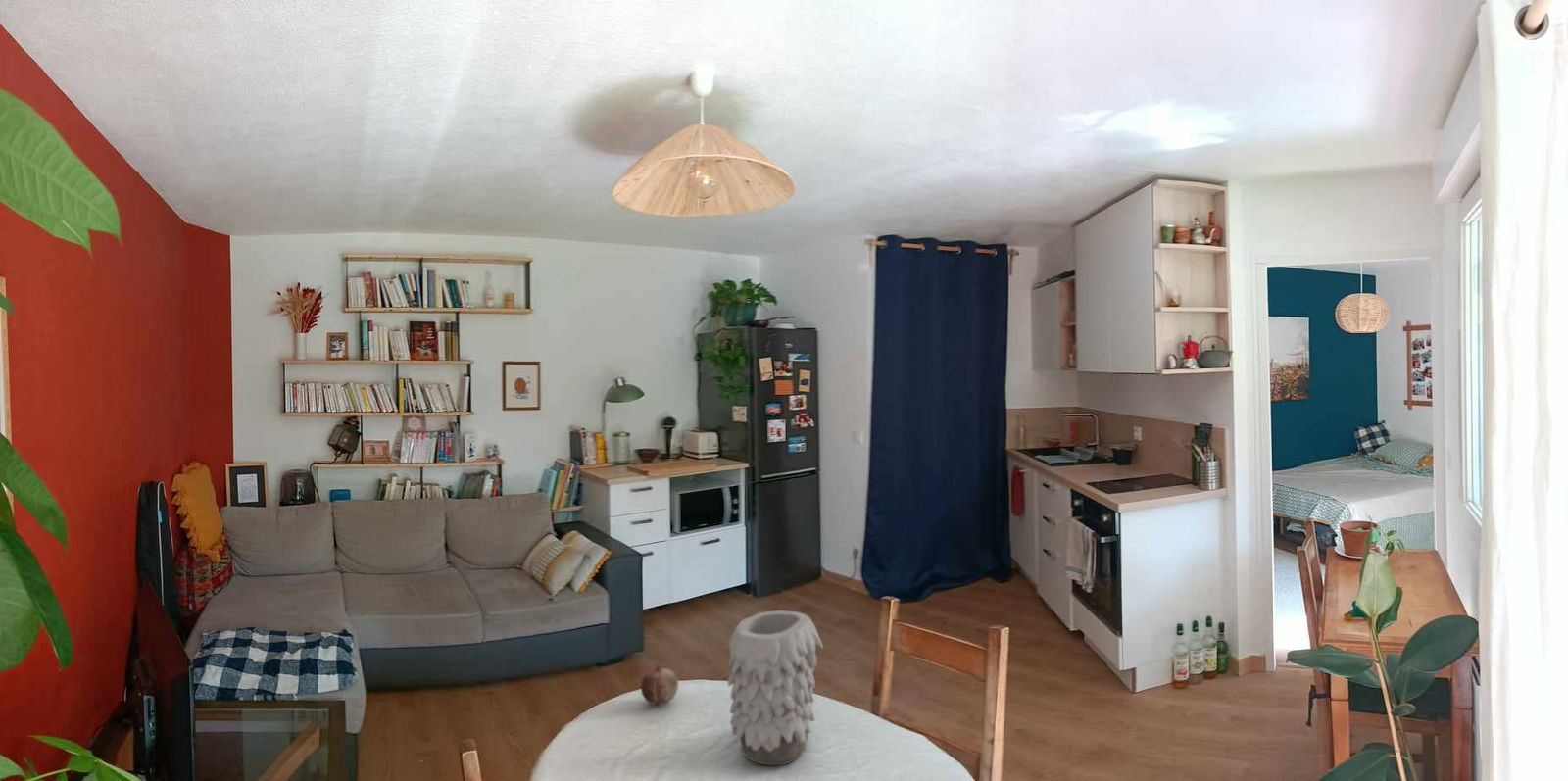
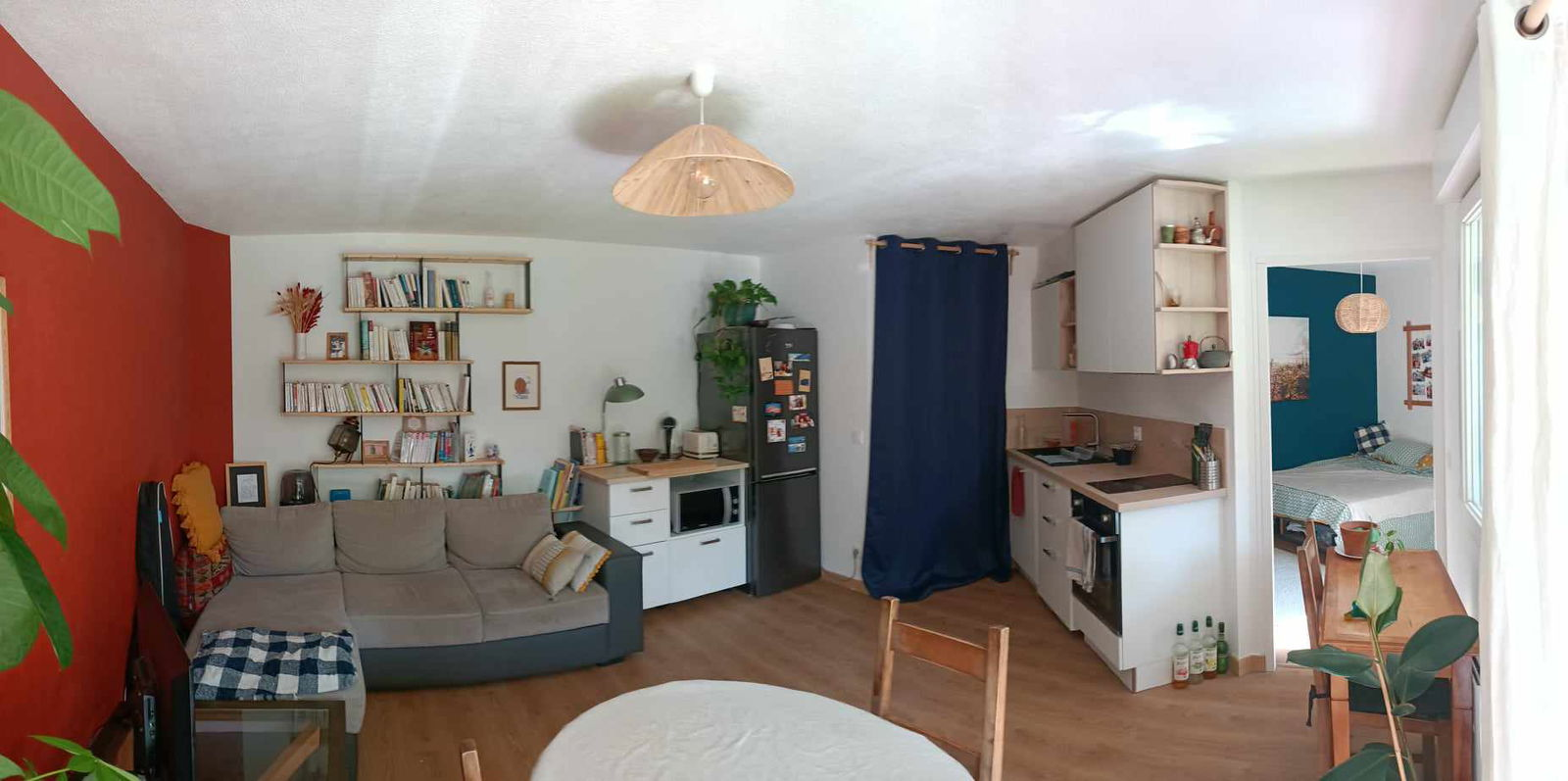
- fruit [640,663,679,706]
- vase [726,610,824,766]
